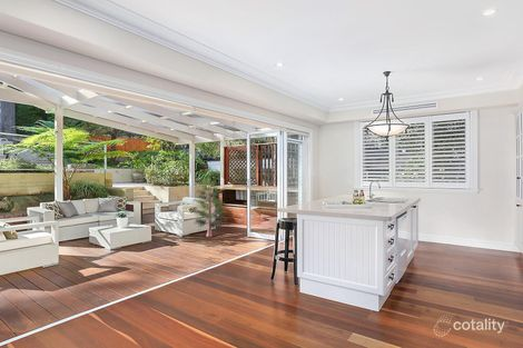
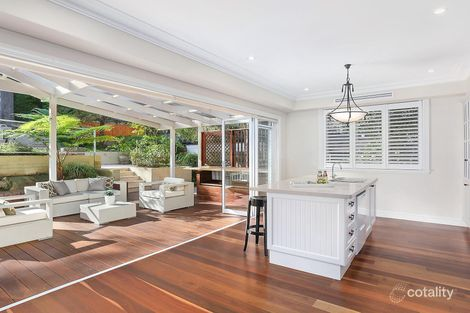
- pine tree [191,177,228,238]
